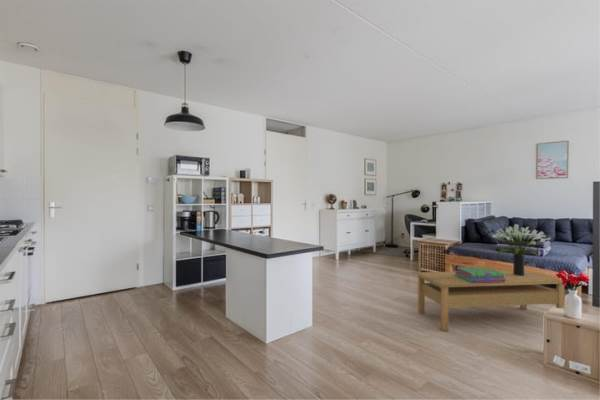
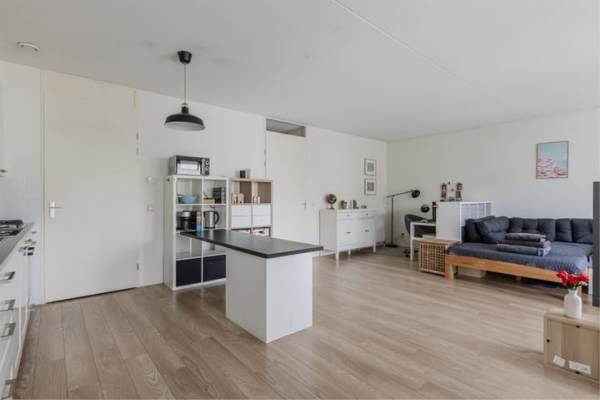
- potted plant [491,224,552,276]
- coffee table [417,269,565,332]
- stack of books [454,266,505,283]
